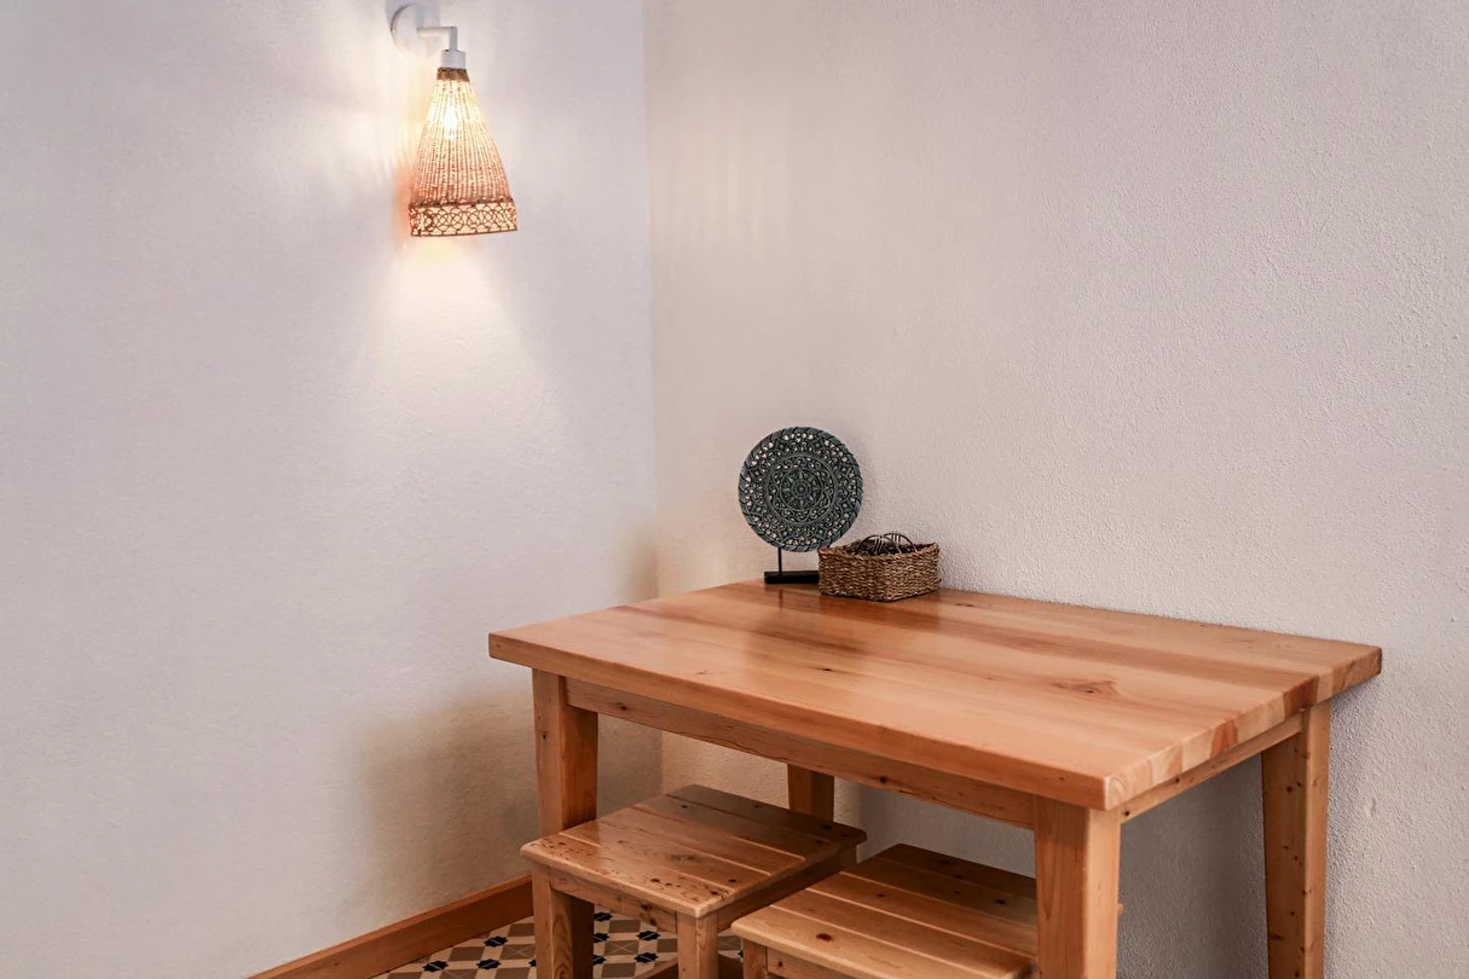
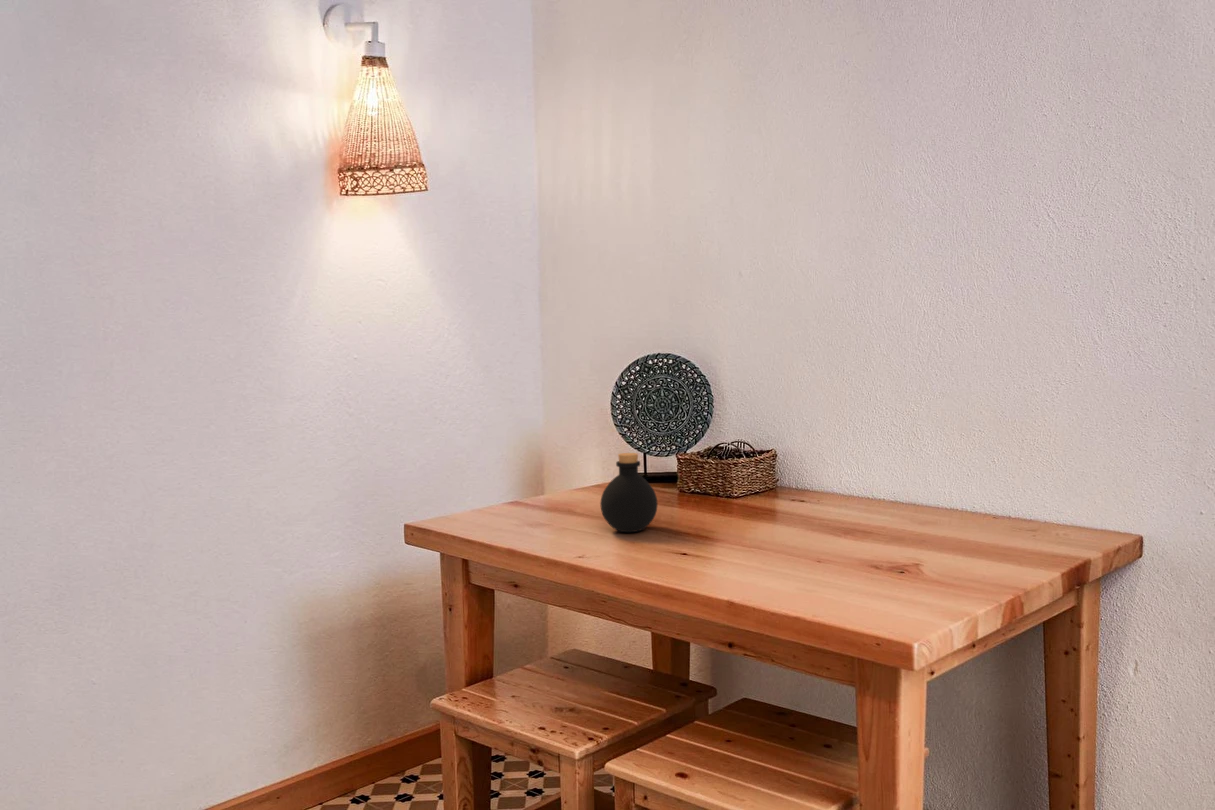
+ bottle [599,452,659,533]
